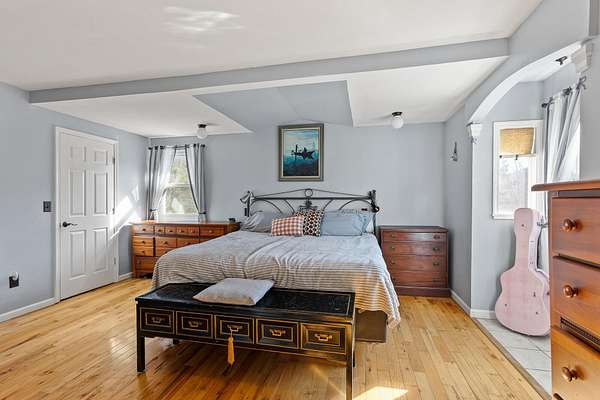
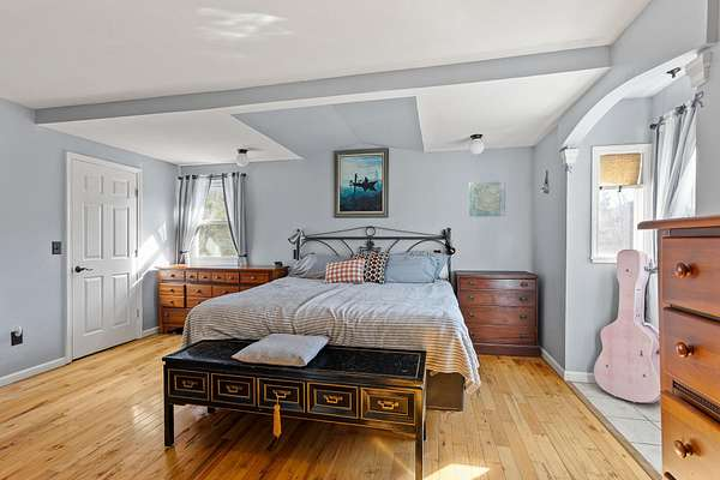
+ wall art [468,180,506,217]
